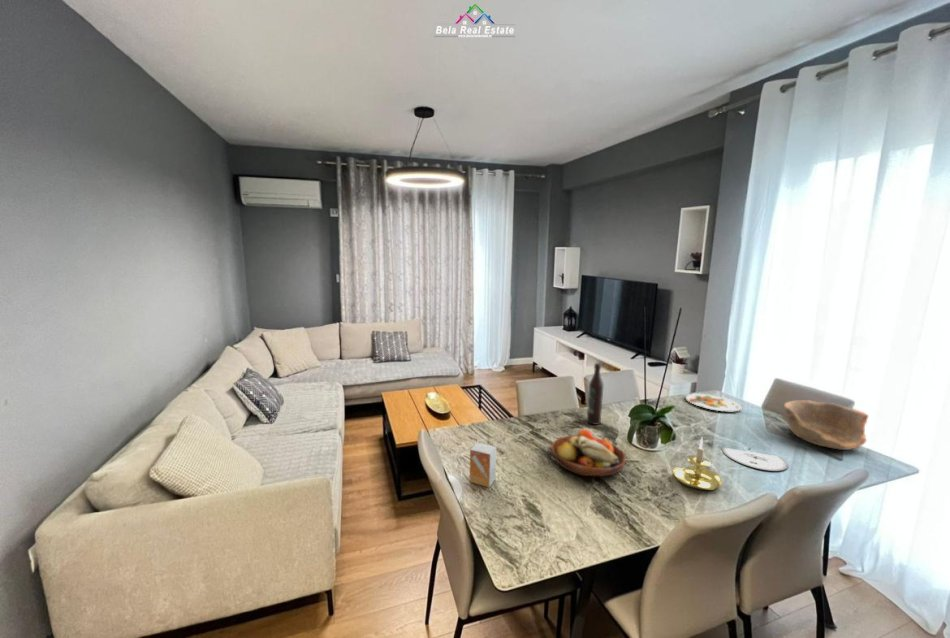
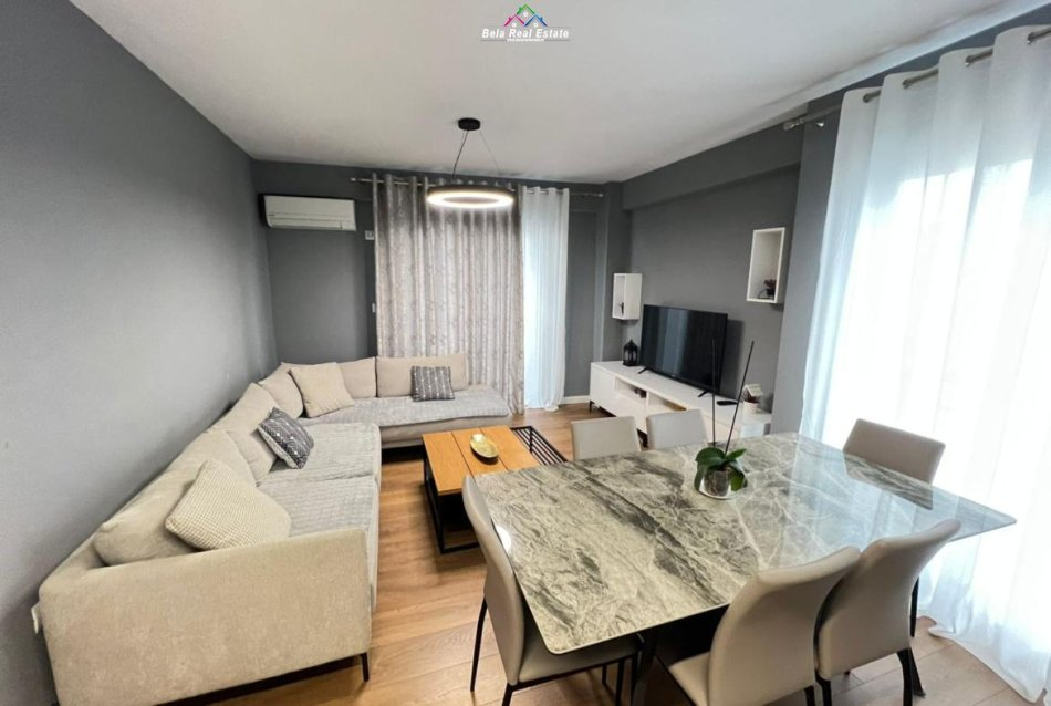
- bowl [783,399,869,451]
- fruit bowl [550,428,627,478]
- plate [721,447,789,472]
- wine bottle [586,362,604,425]
- plate [685,393,743,412]
- candle holder [670,436,723,491]
- small box [469,442,497,488]
